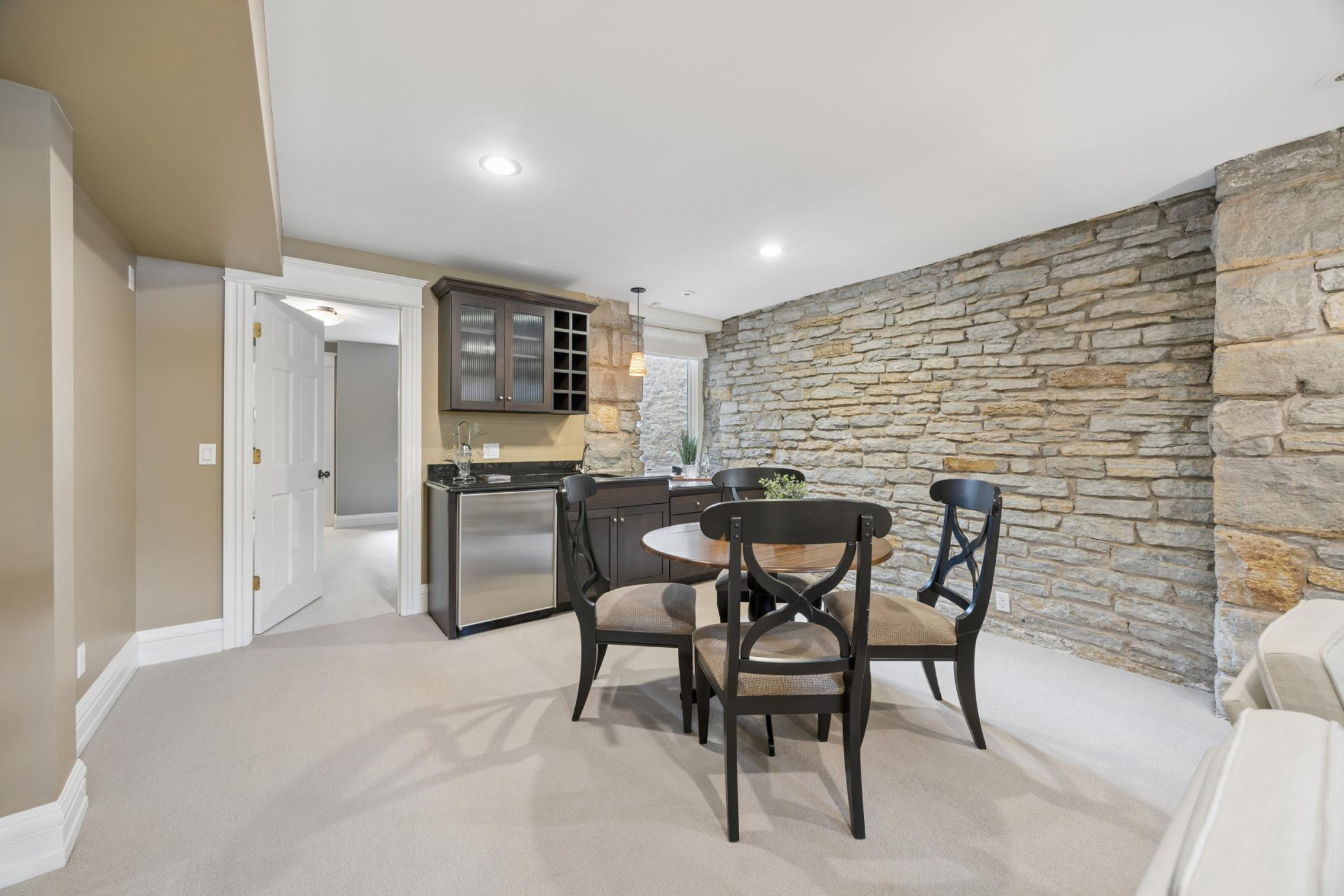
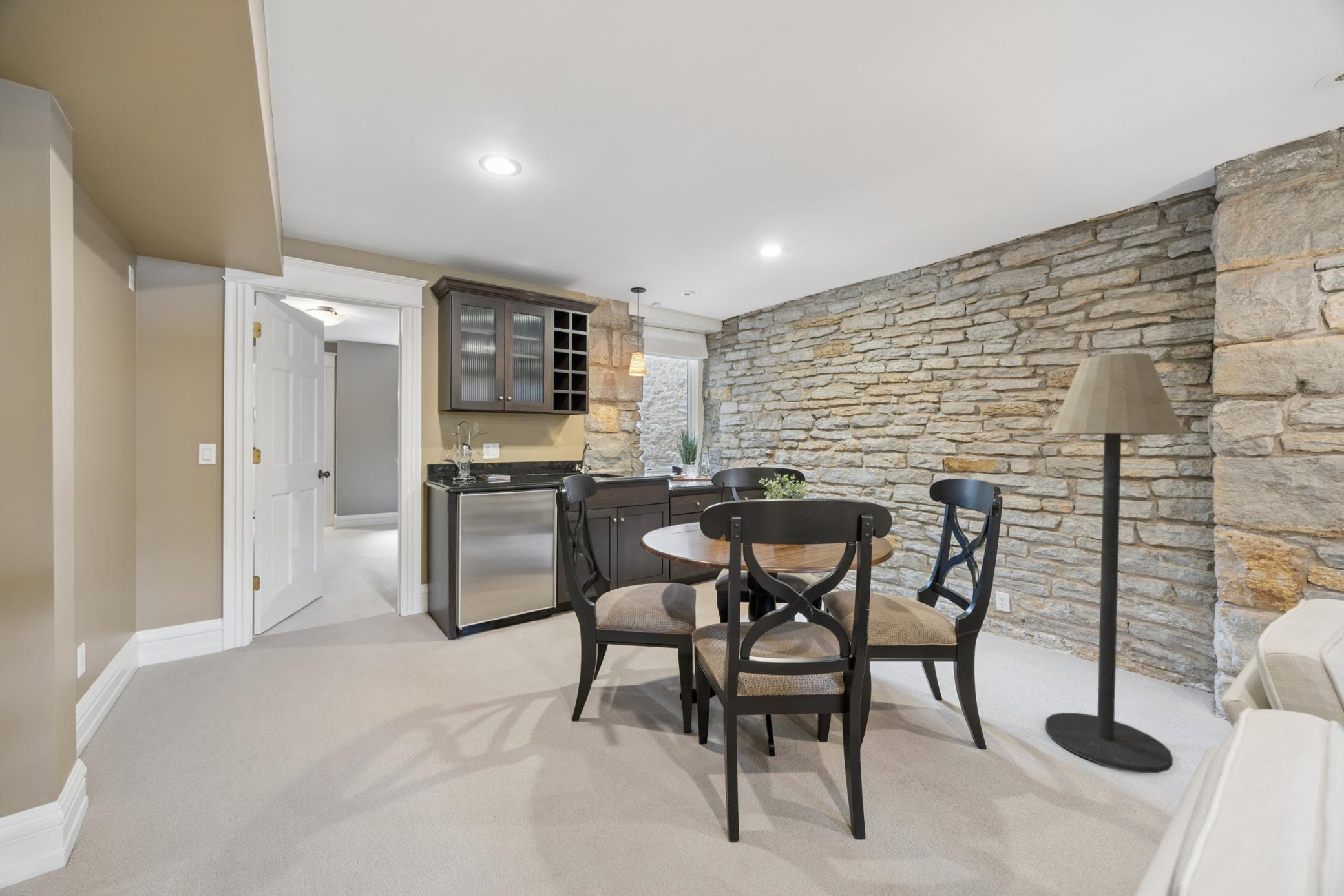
+ floor lamp [1045,353,1184,774]
